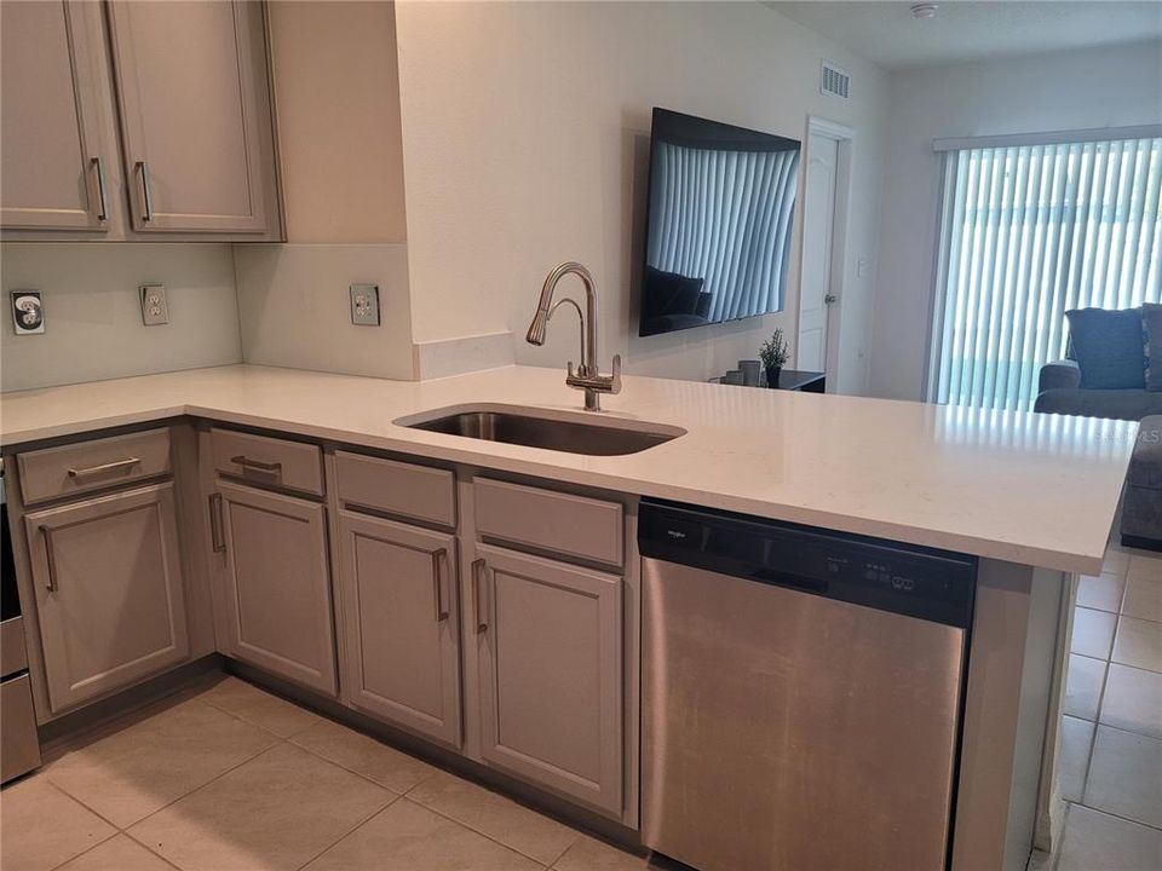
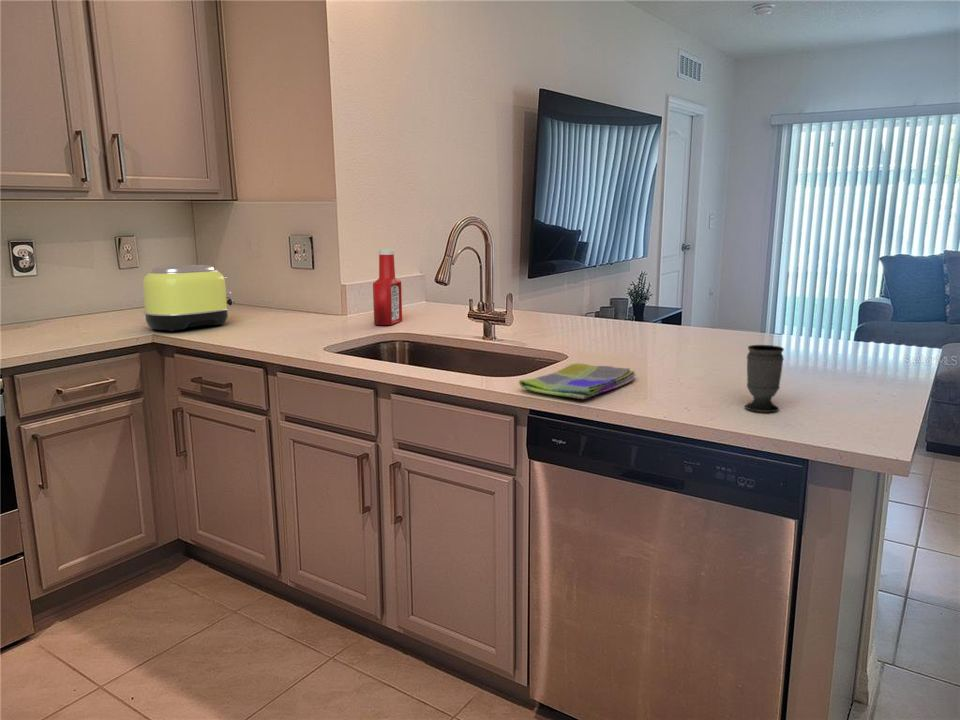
+ toaster [142,264,235,332]
+ soap bottle [372,248,403,326]
+ cup [744,344,785,413]
+ dish towel [518,362,637,400]
